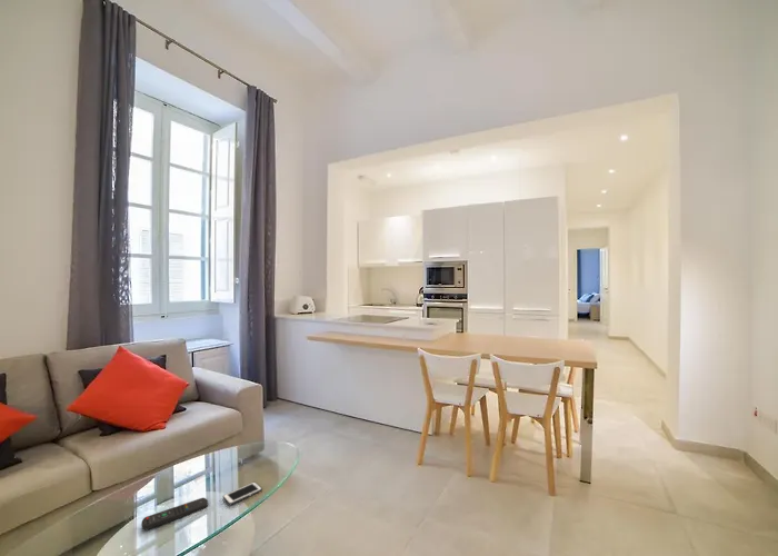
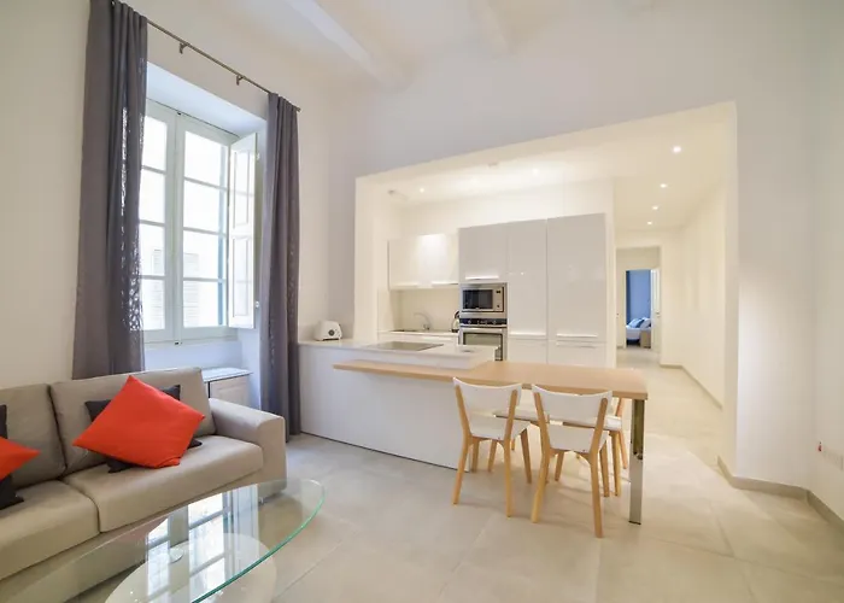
- cell phone [222,481,263,506]
- remote control [140,497,209,530]
